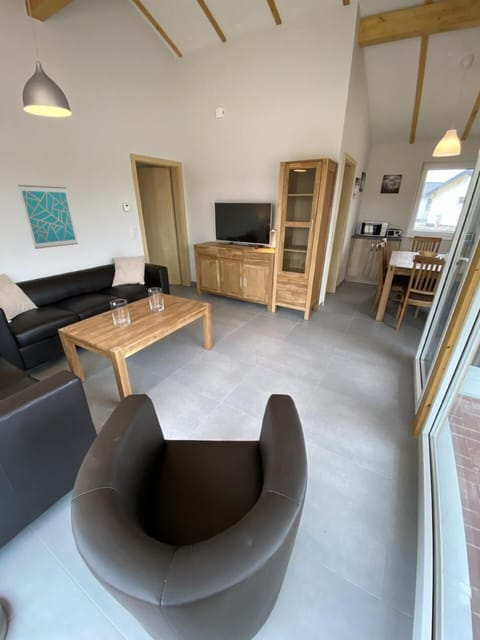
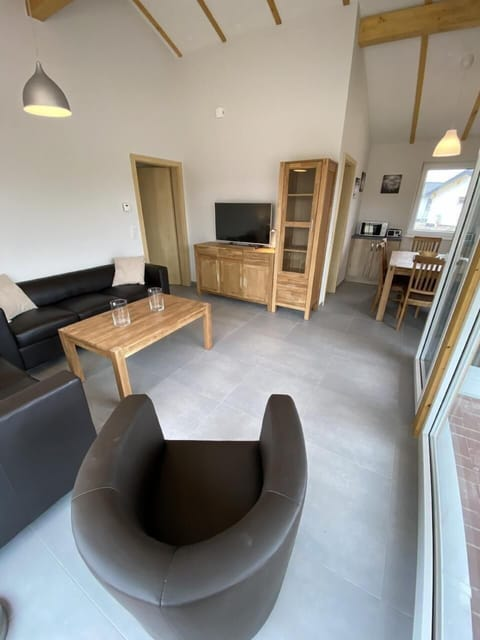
- wall art [17,184,79,250]
